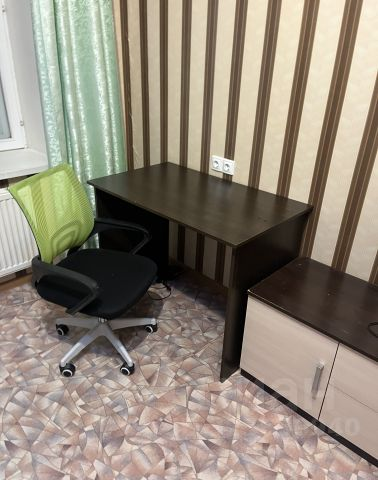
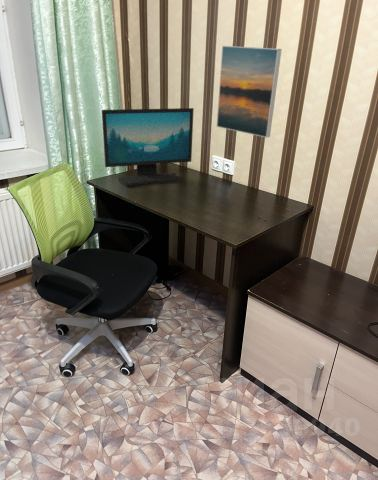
+ computer monitor [101,107,195,188]
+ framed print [216,45,283,139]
